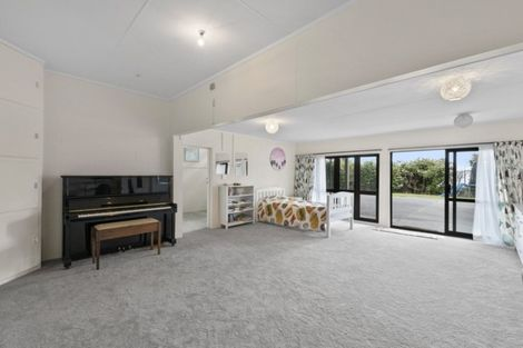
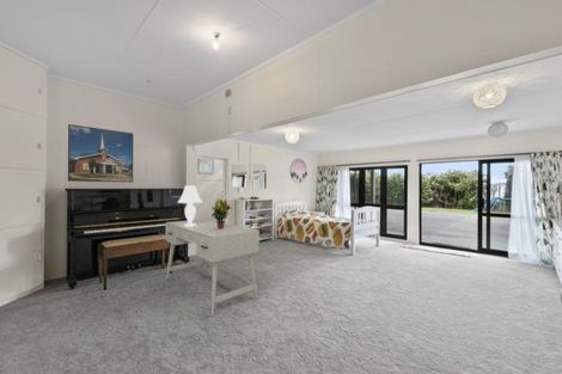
+ table lamp [177,184,203,226]
+ desk [165,217,261,317]
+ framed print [67,123,134,184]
+ potted plant [210,198,232,229]
